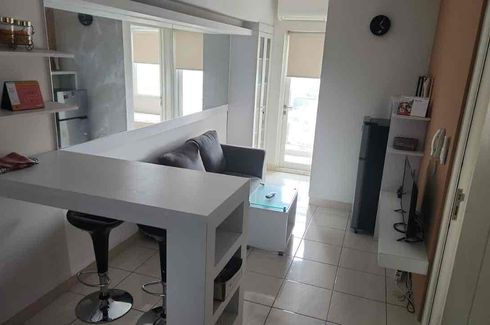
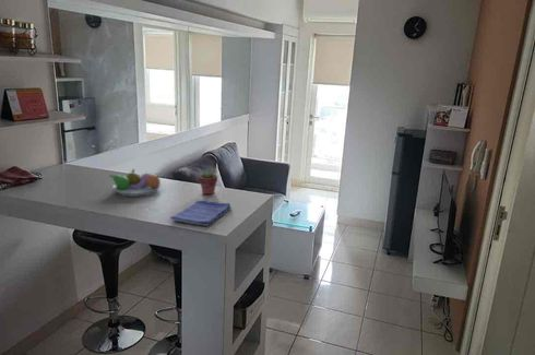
+ dish towel [169,200,233,227]
+ potted succulent [198,168,218,196]
+ fruit bowl [109,168,163,198]
